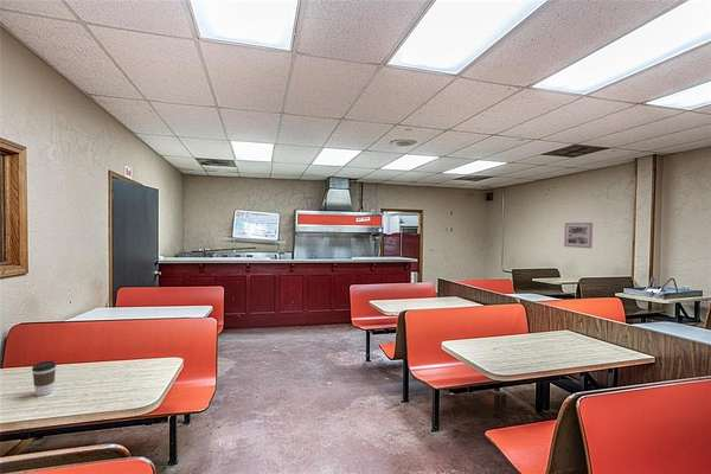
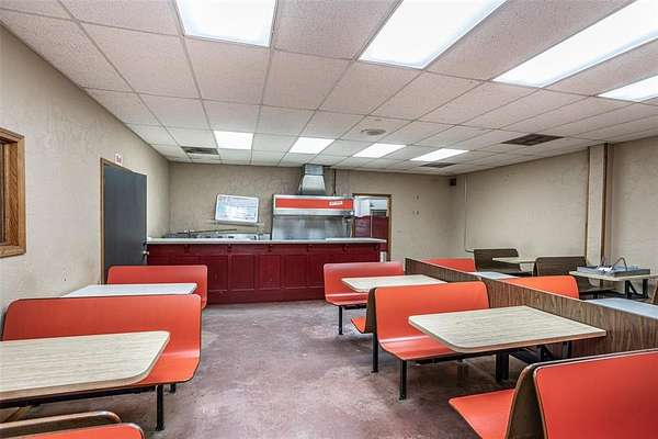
- wall art [563,222,594,250]
- coffee cup [31,360,57,397]
